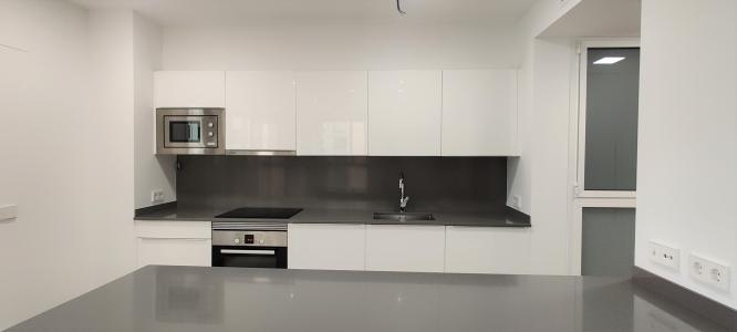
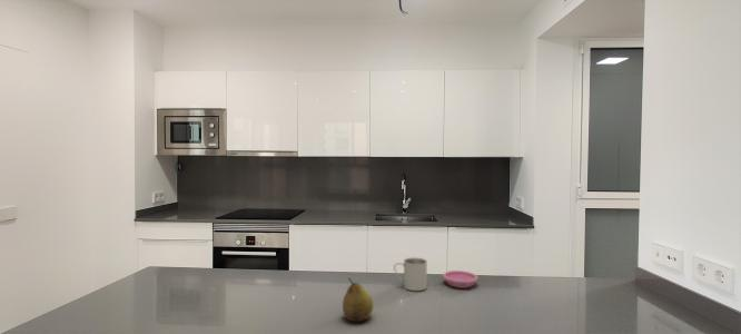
+ fruit [342,277,374,323]
+ mug [393,256,428,292]
+ saucer [442,269,478,289]
